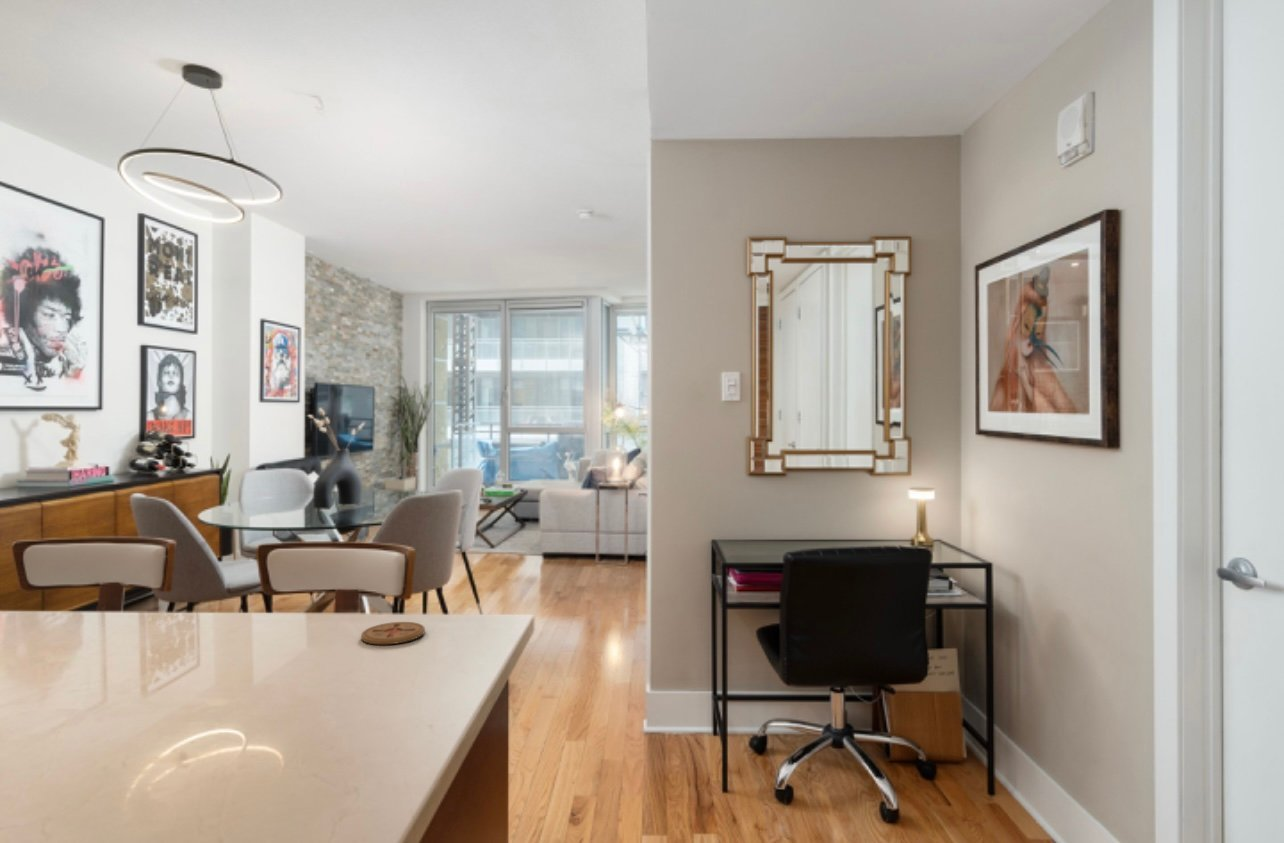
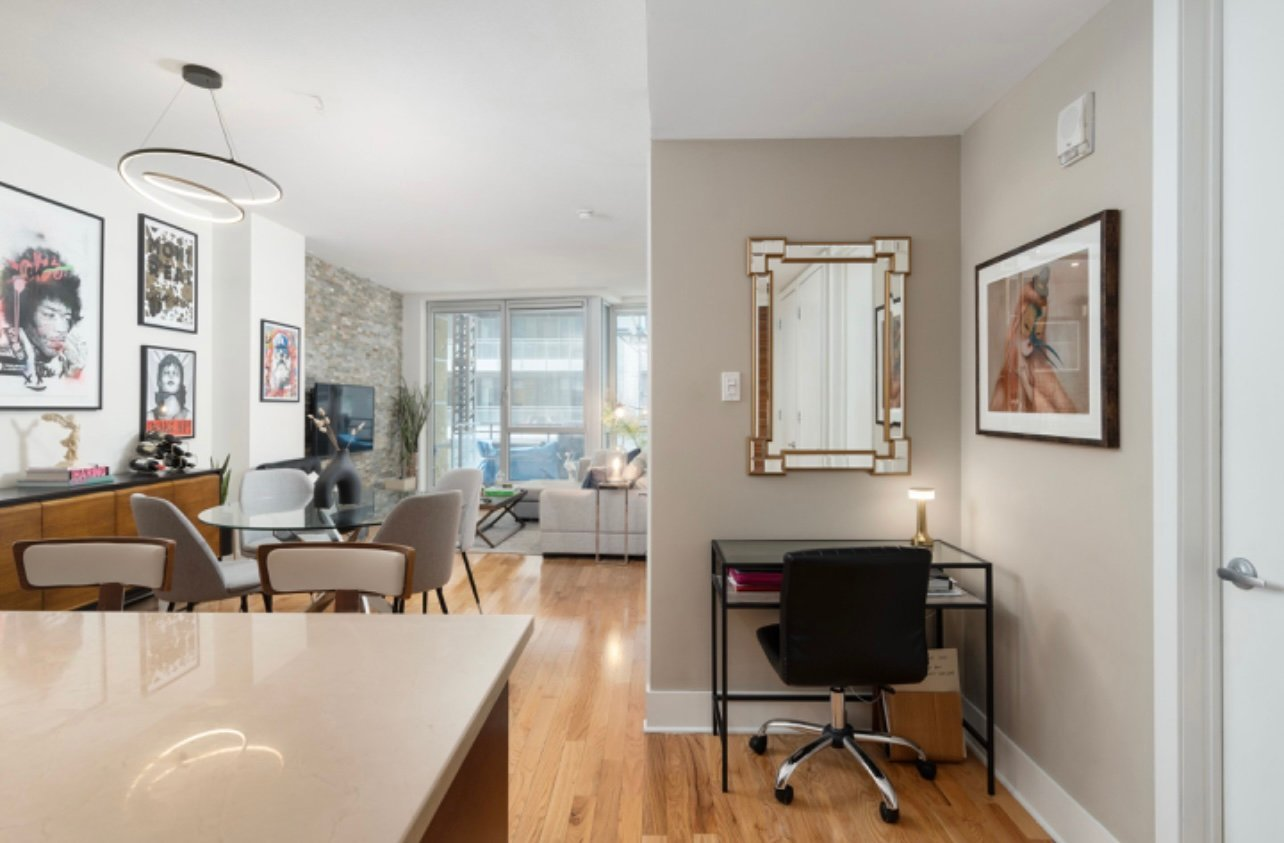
- coaster [360,621,426,646]
